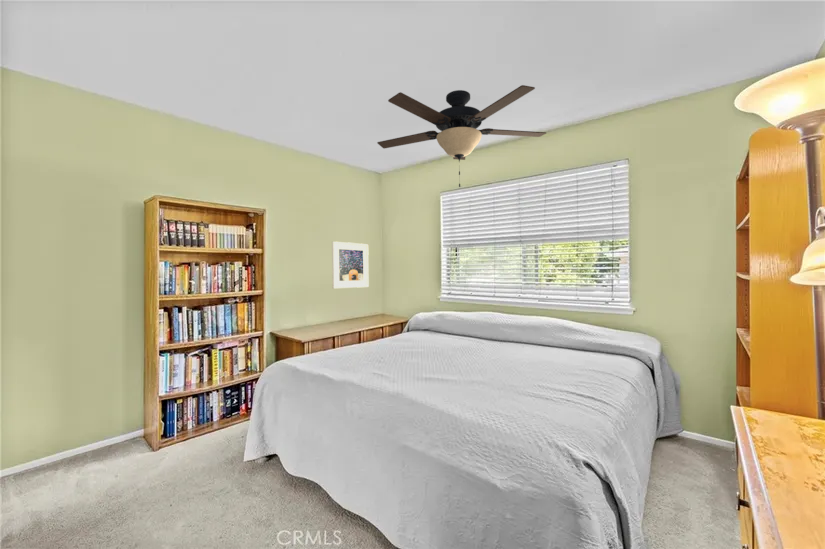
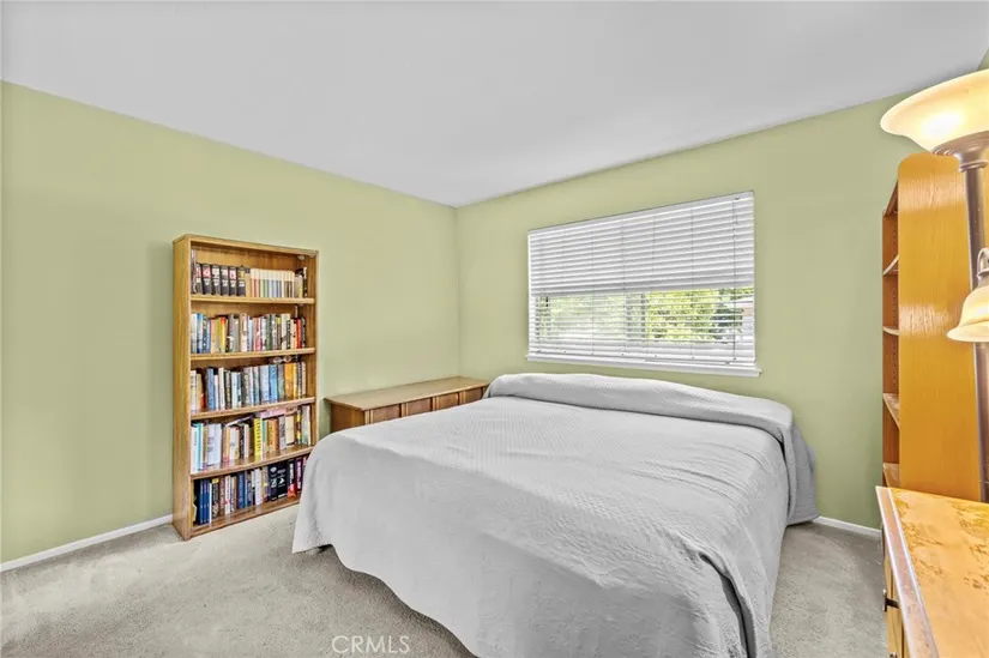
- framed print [331,240,370,289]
- ceiling fan [376,84,547,188]
